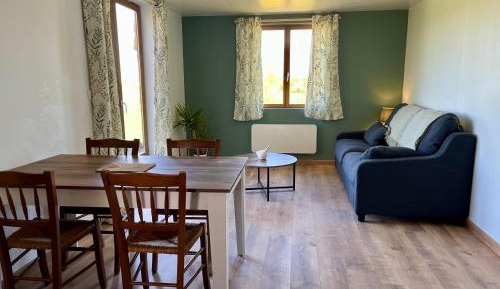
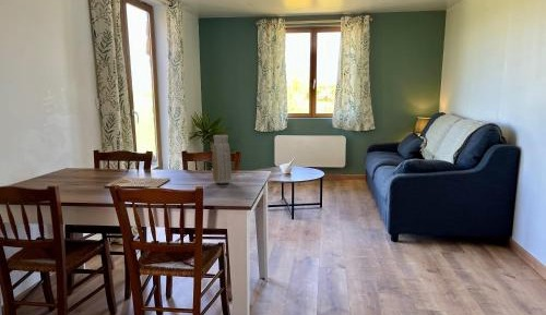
+ vase [212,134,233,184]
